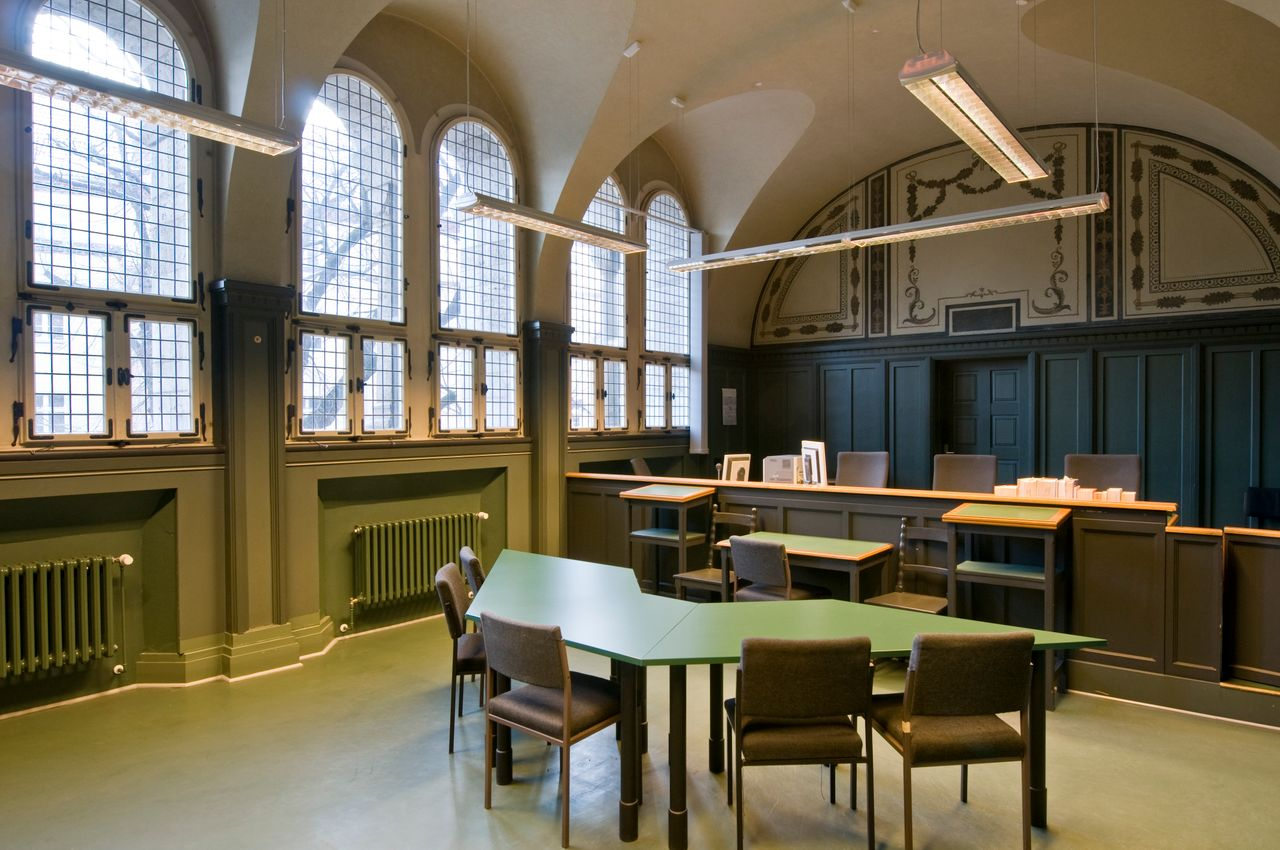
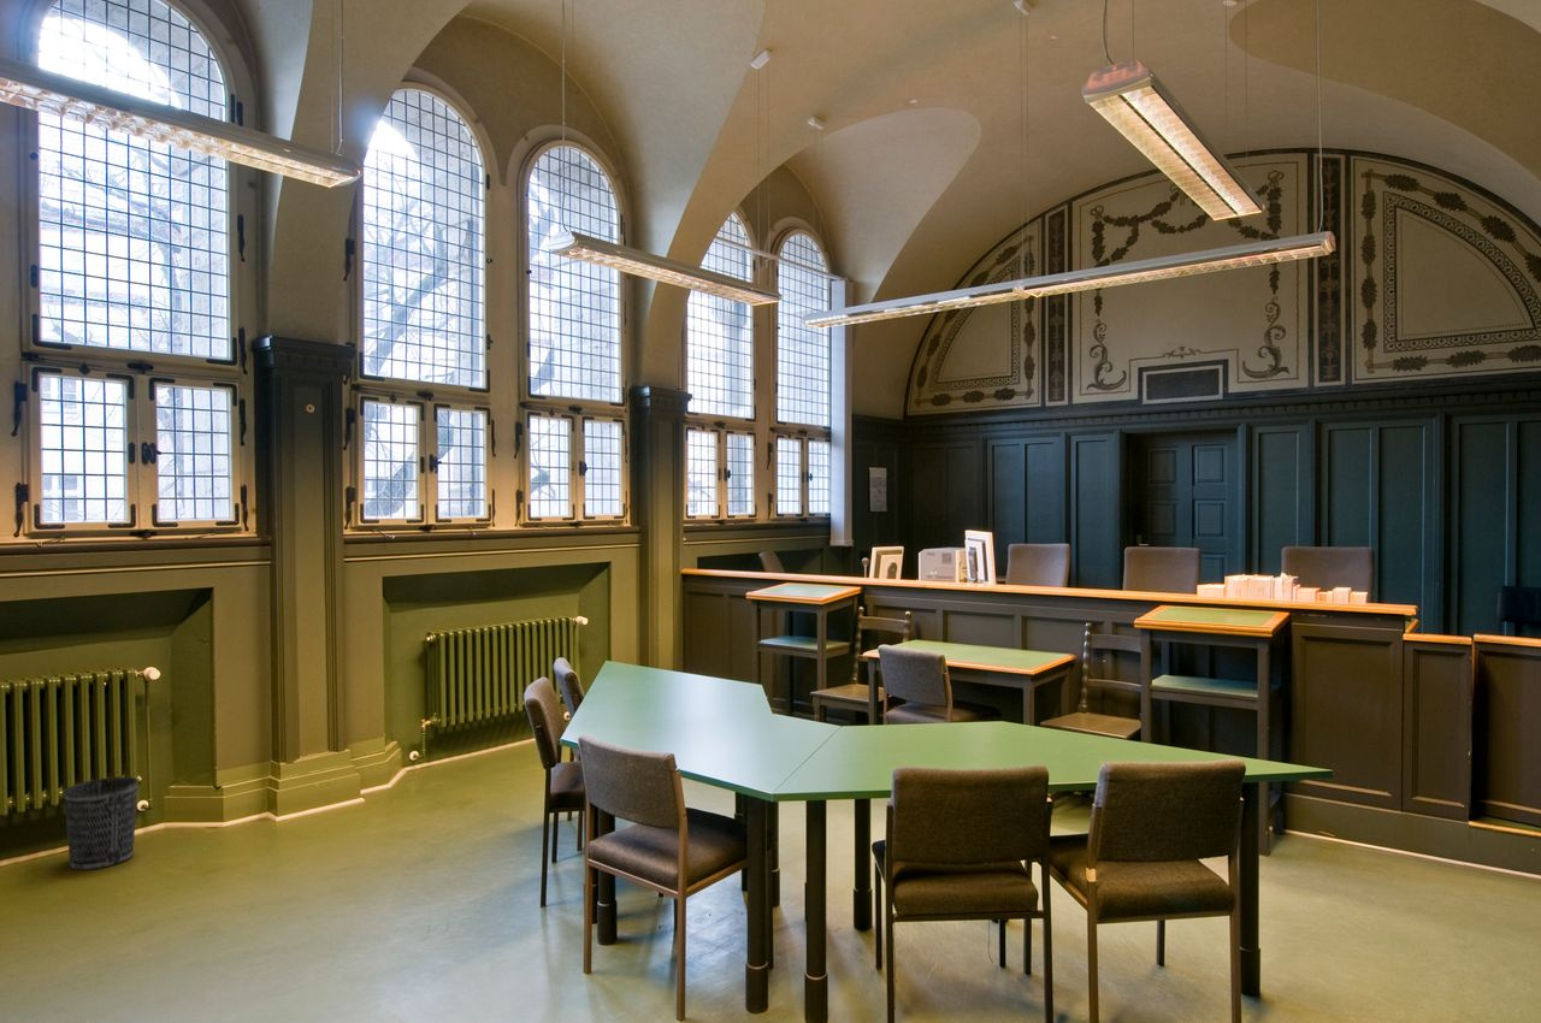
+ wastebasket [63,775,138,871]
